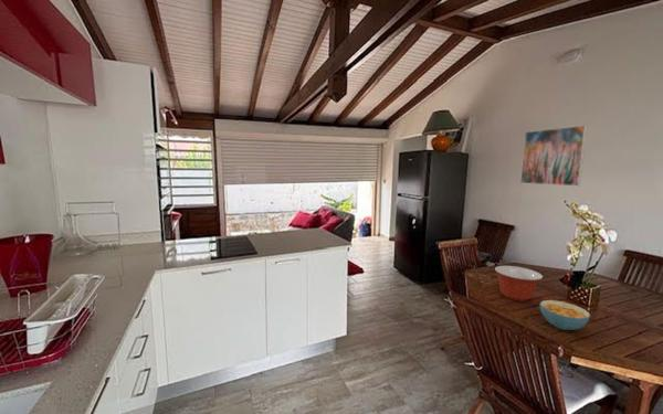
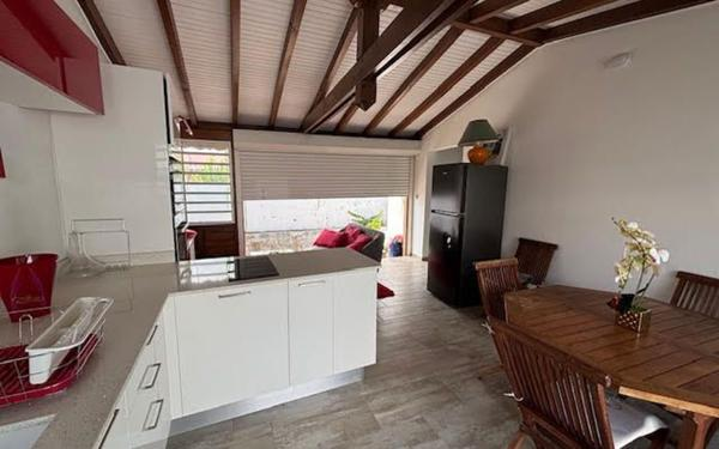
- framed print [519,124,588,187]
- cereal bowl [538,299,591,331]
- mixing bowl [494,265,544,302]
